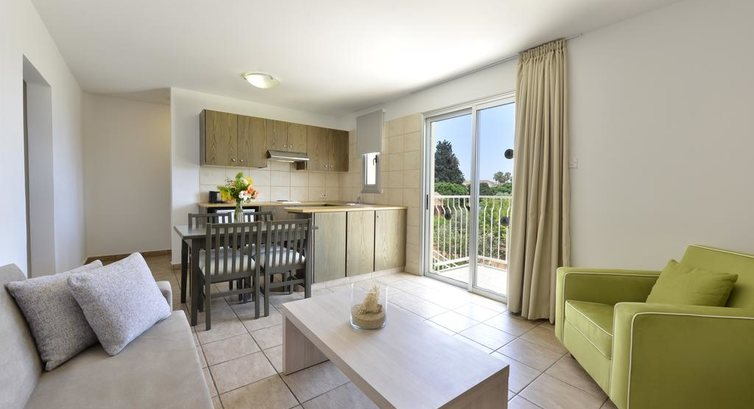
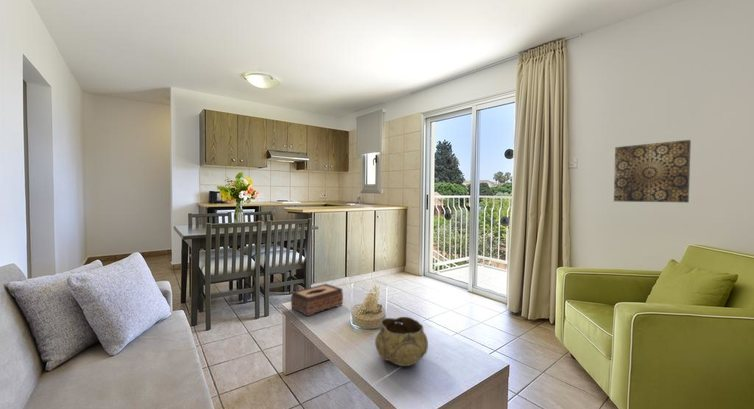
+ wall art [613,139,692,203]
+ decorative bowl [374,316,429,367]
+ tissue box [290,283,344,317]
